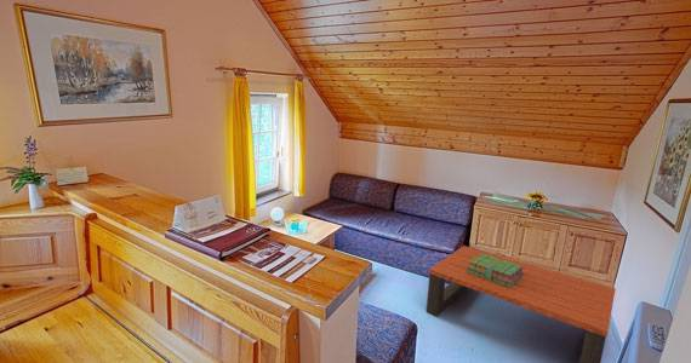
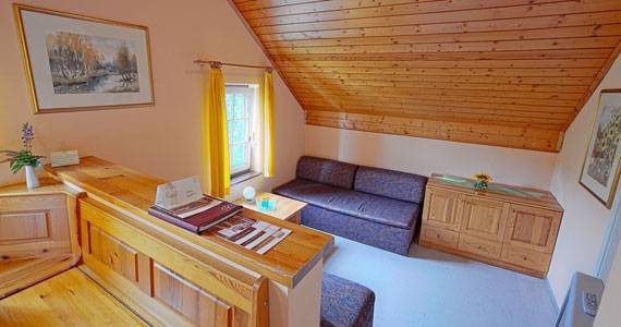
- stack of books [467,254,524,288]
- coffee table [426,244,617,363]
